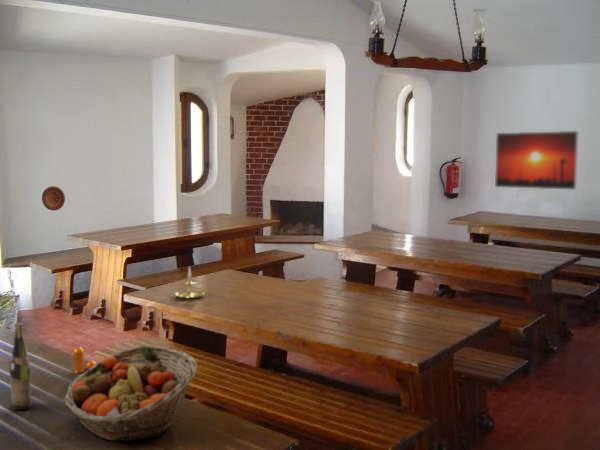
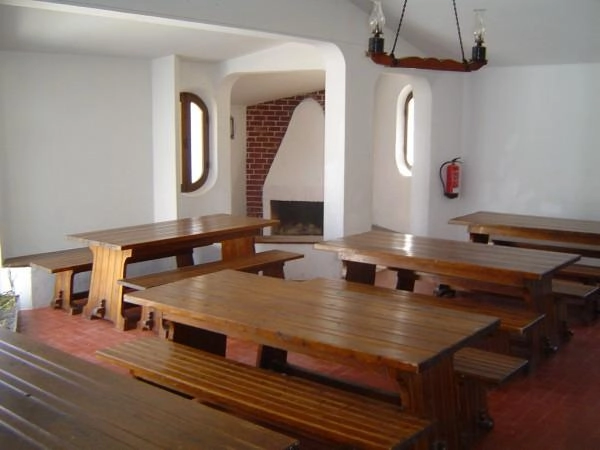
- candle holder [172,266,206,299]
- pepper shaker [72,346,97,374]
- decorative plate [41,185,66,211]
- fruit basket [64,345,198,442]
- wine bottle [9,322,33,411]
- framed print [494,130,580,191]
